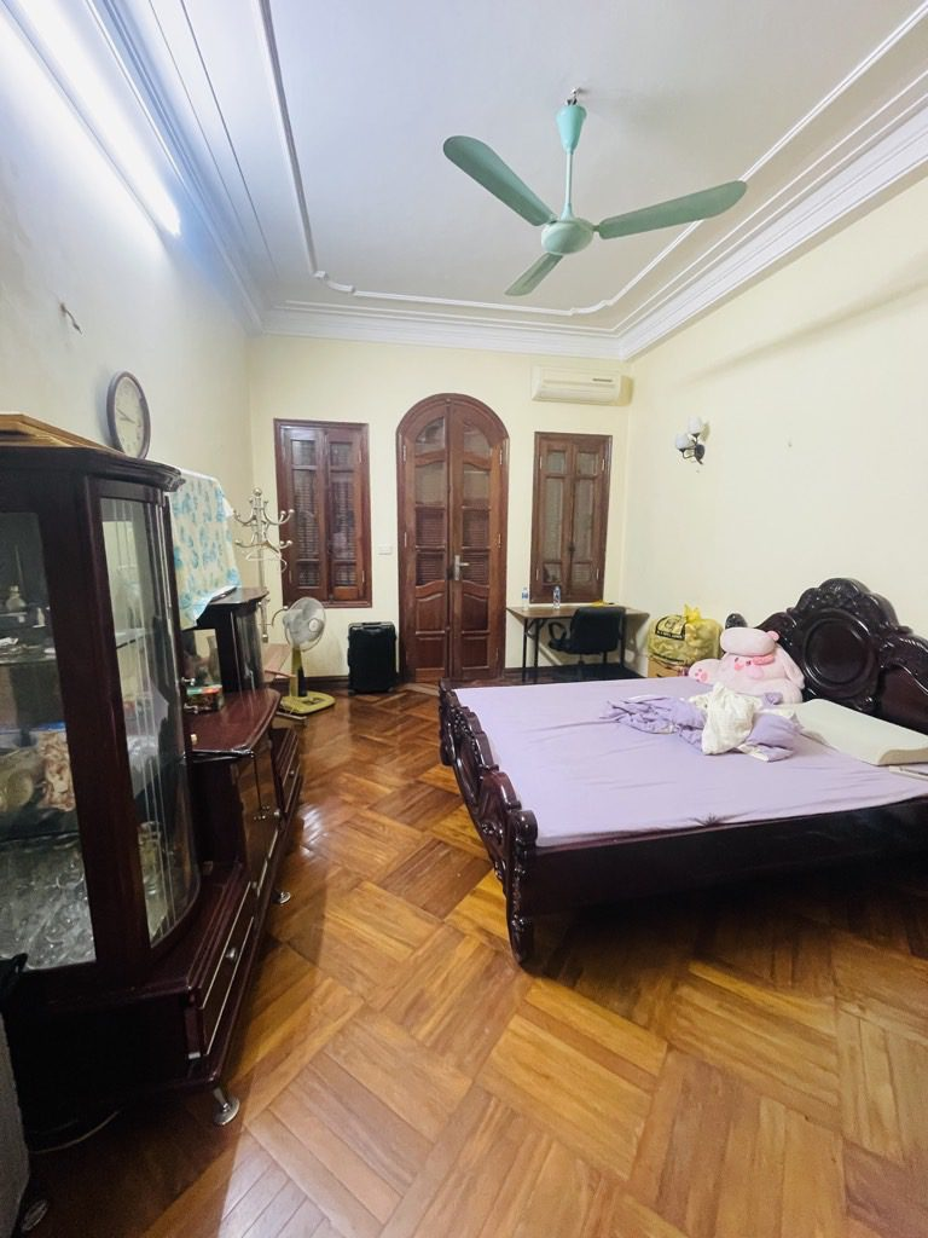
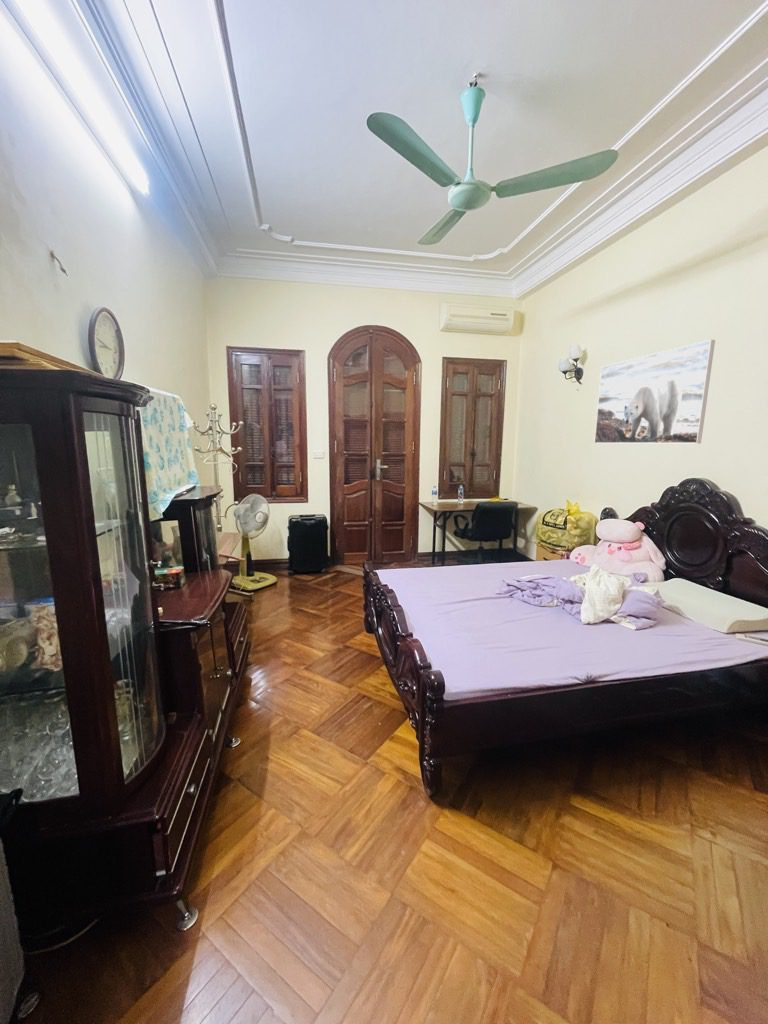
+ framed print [593,339,716,444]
